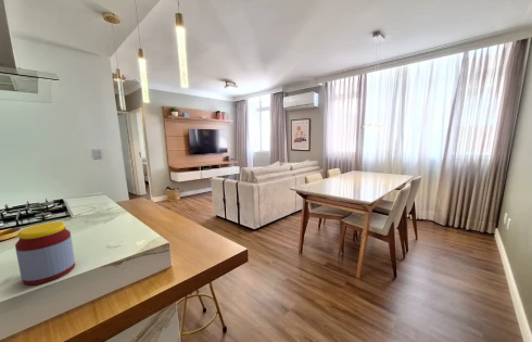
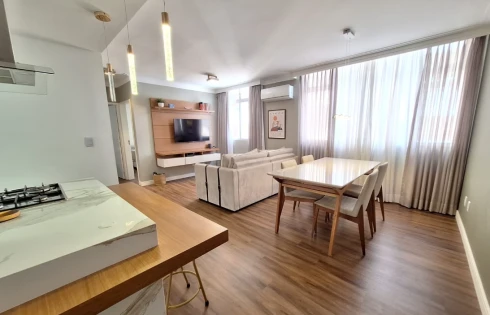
- jar [14,220,76,286]
